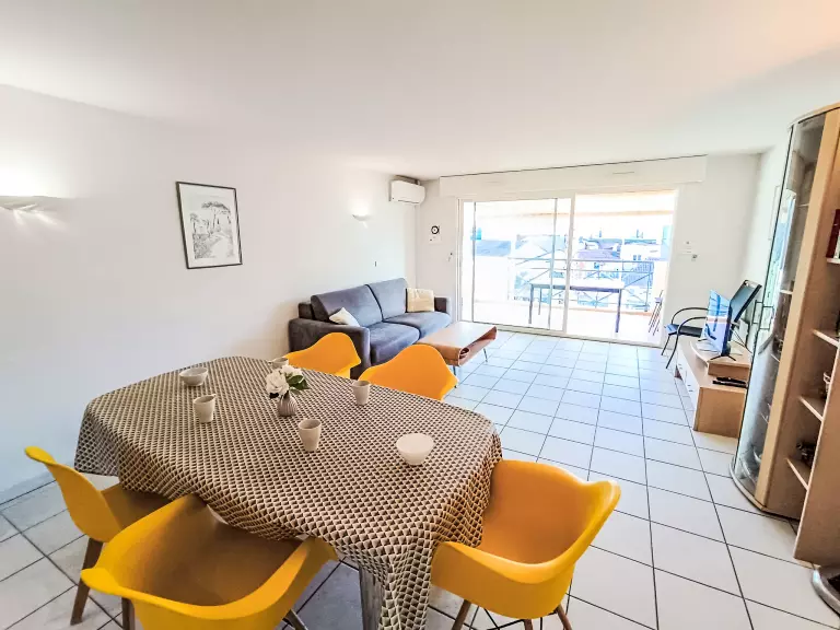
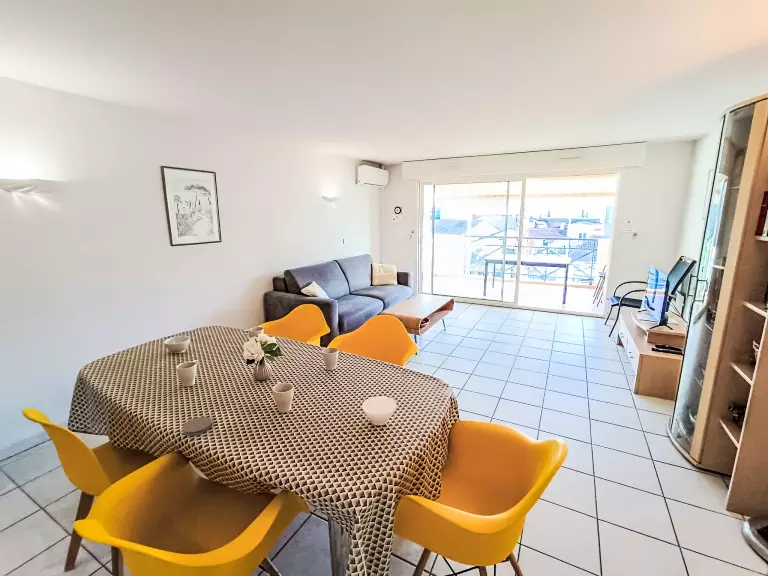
+ coaster [181,416,213,436]
